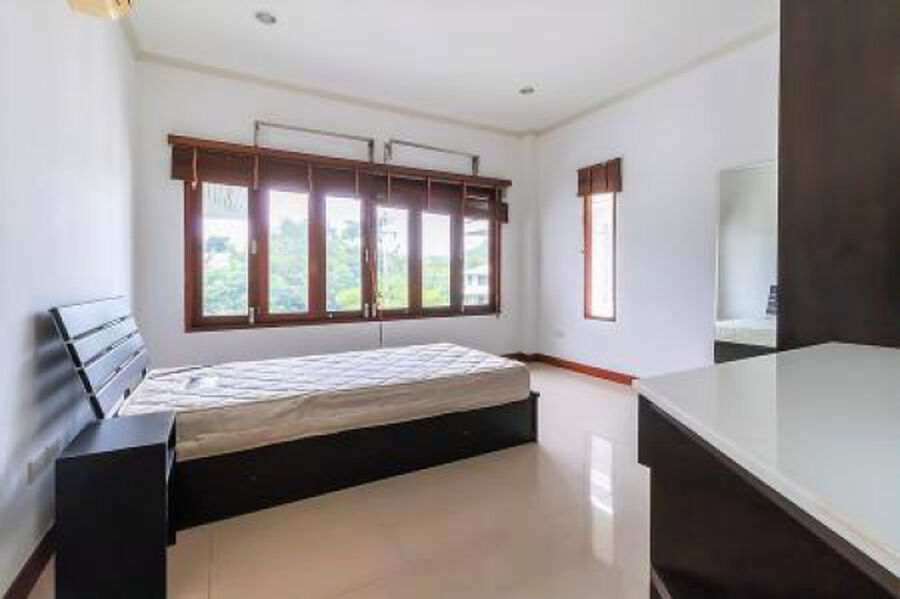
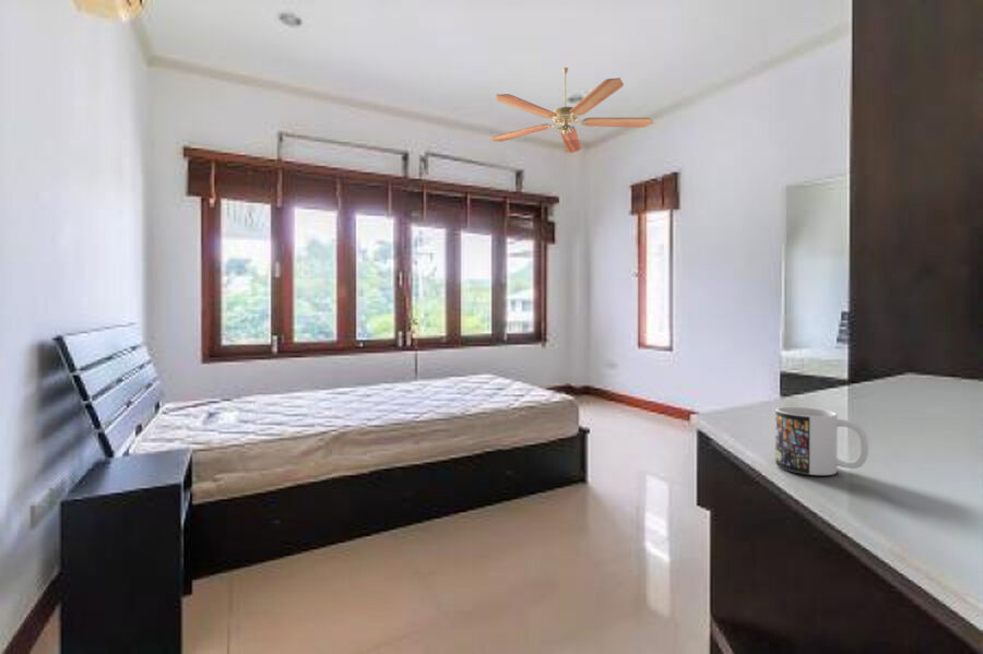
+ ceiling fan [490,67,654,154]
+ mug [774,406,869,476]
